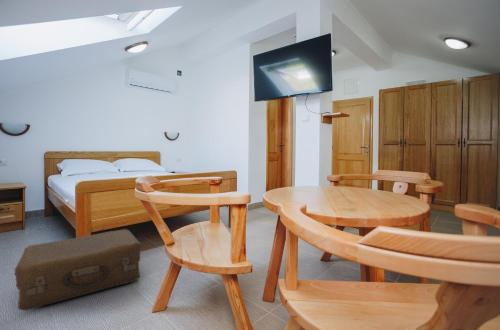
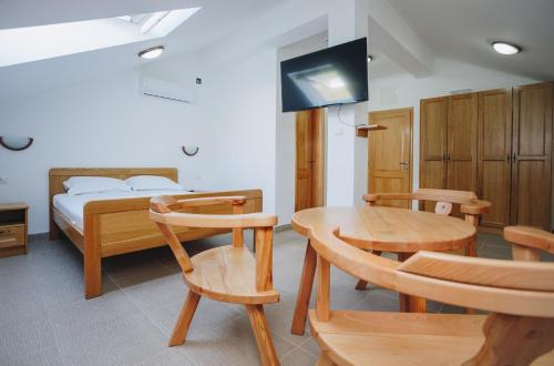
- suitcase [13,228,142,311]
